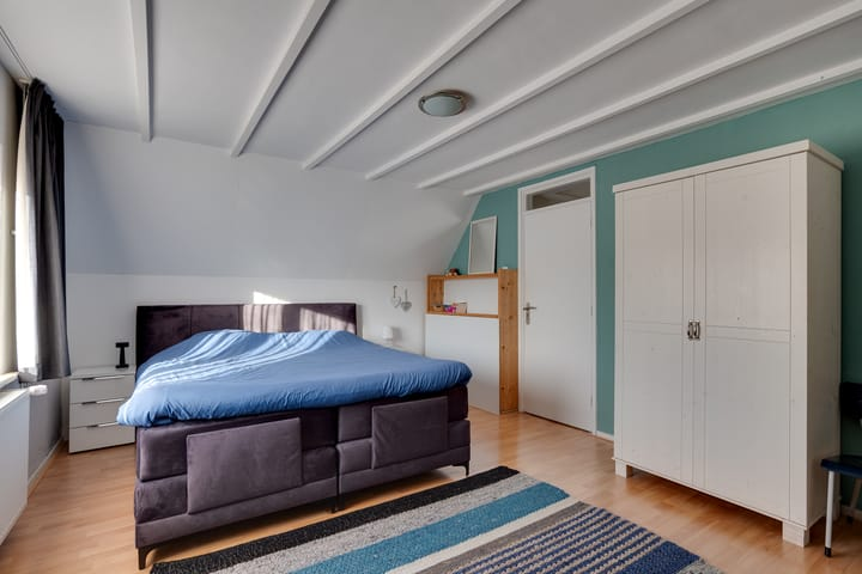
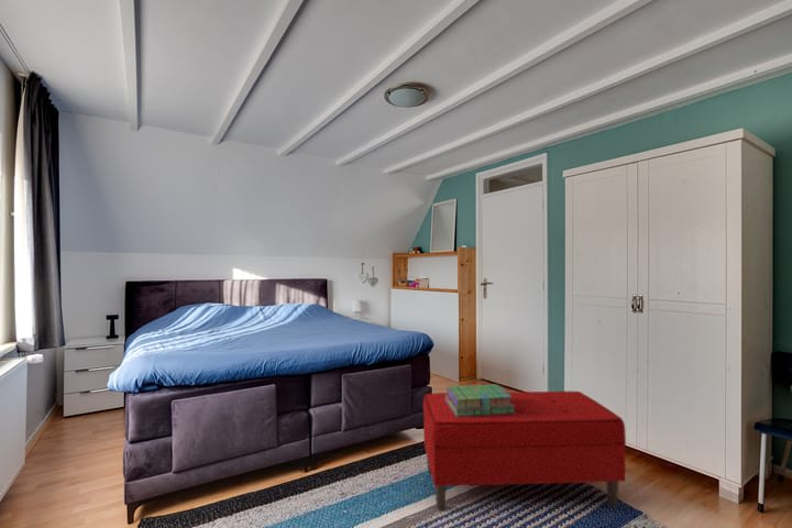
+ bench [422,391,627,512]
+ stack of books [444,383,515,417]
